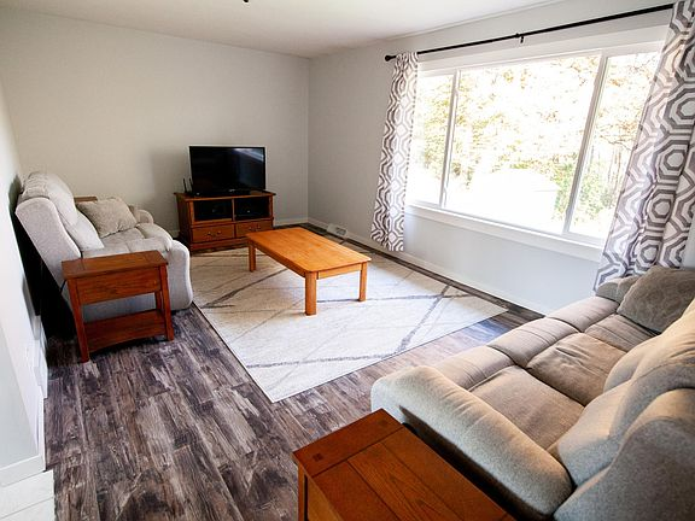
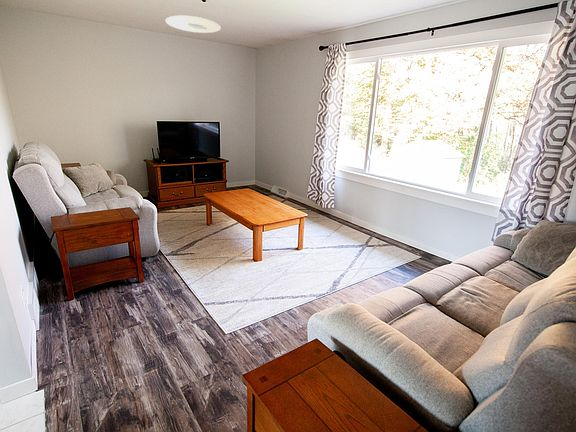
+ ceiling light [164,15,222,34]
